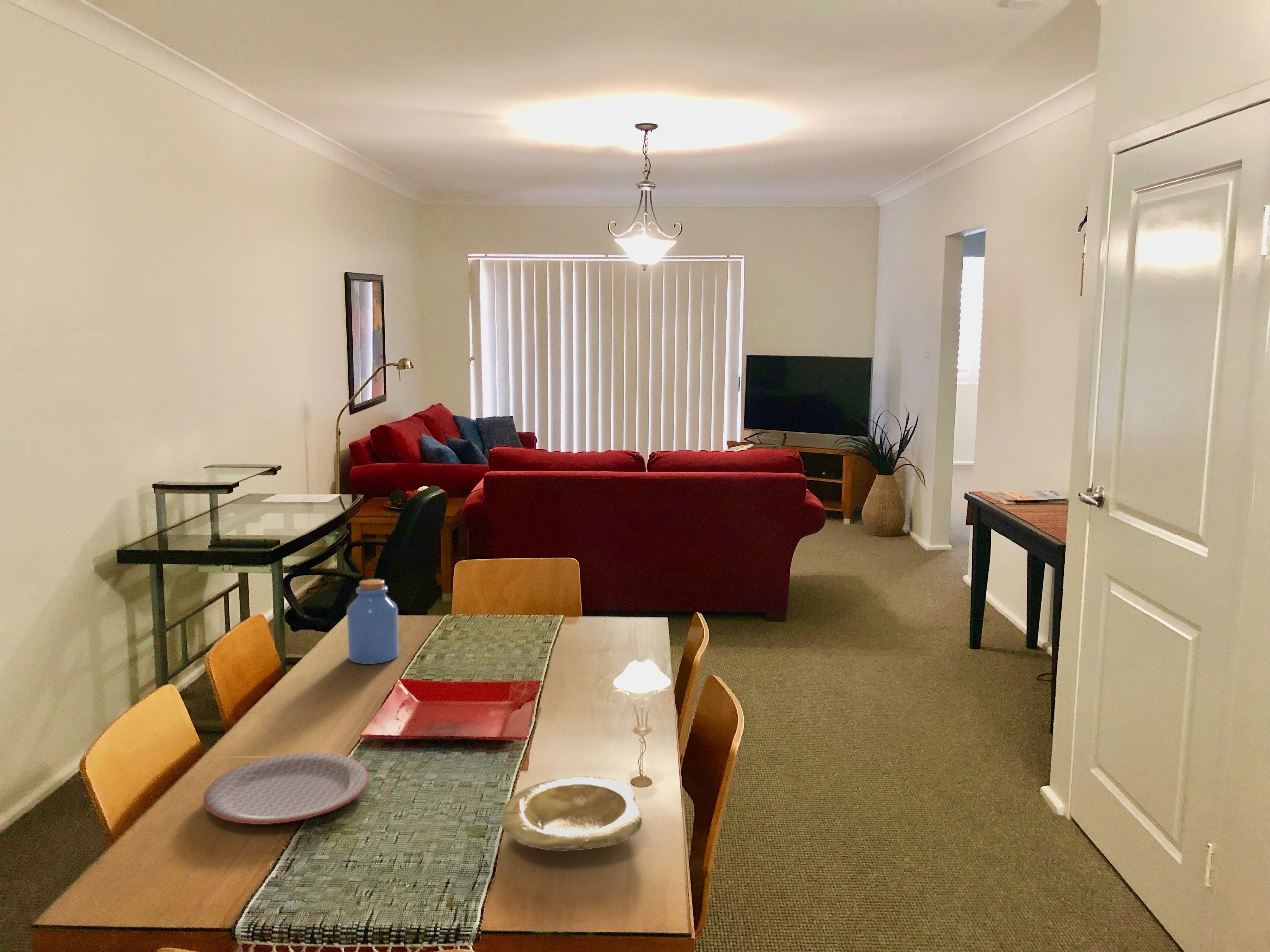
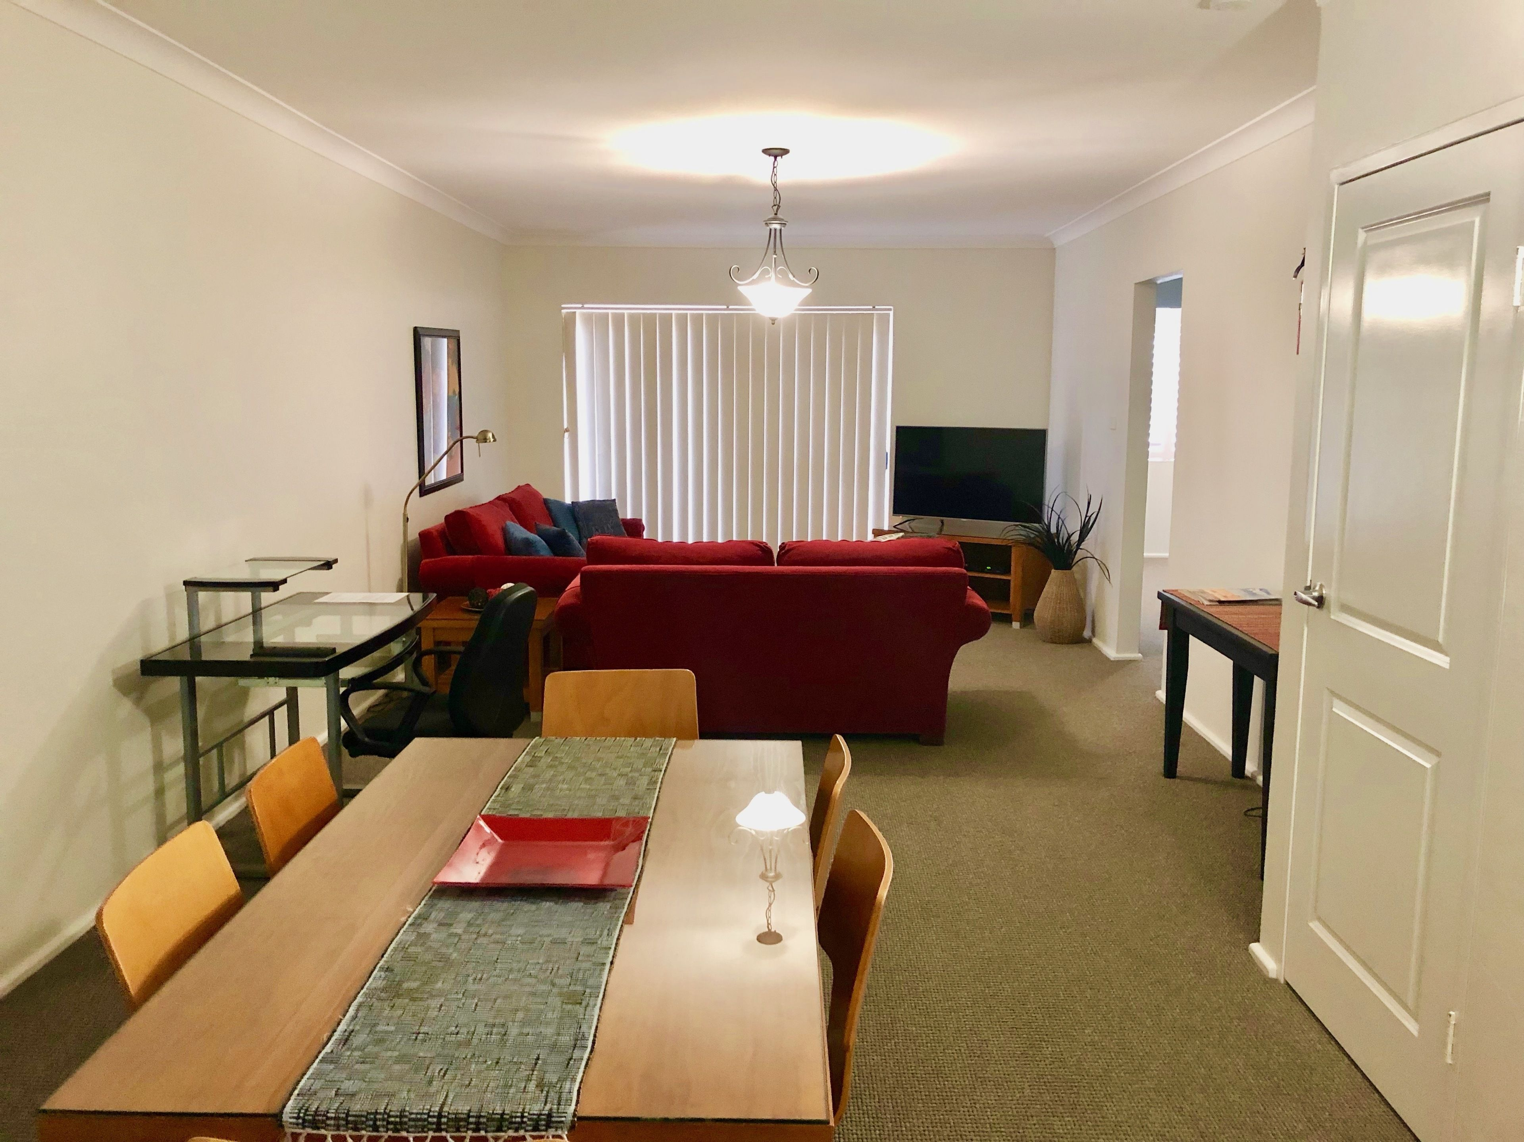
- plate [500,776,642,851]
- jar [347,579,399,665]
- plate [203,752,369,824]
